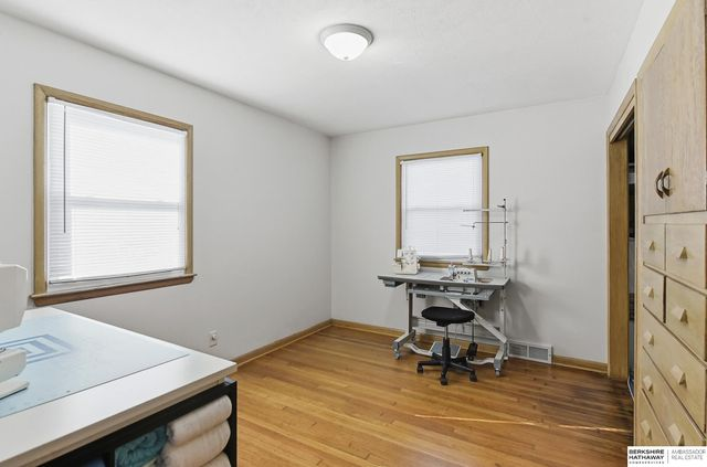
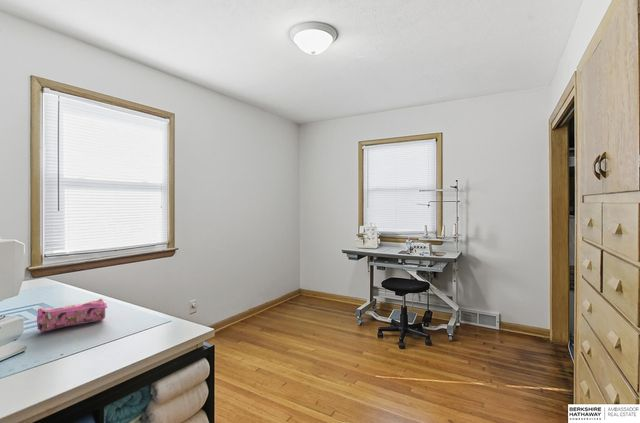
+ pencil case [36,298,109,333]
